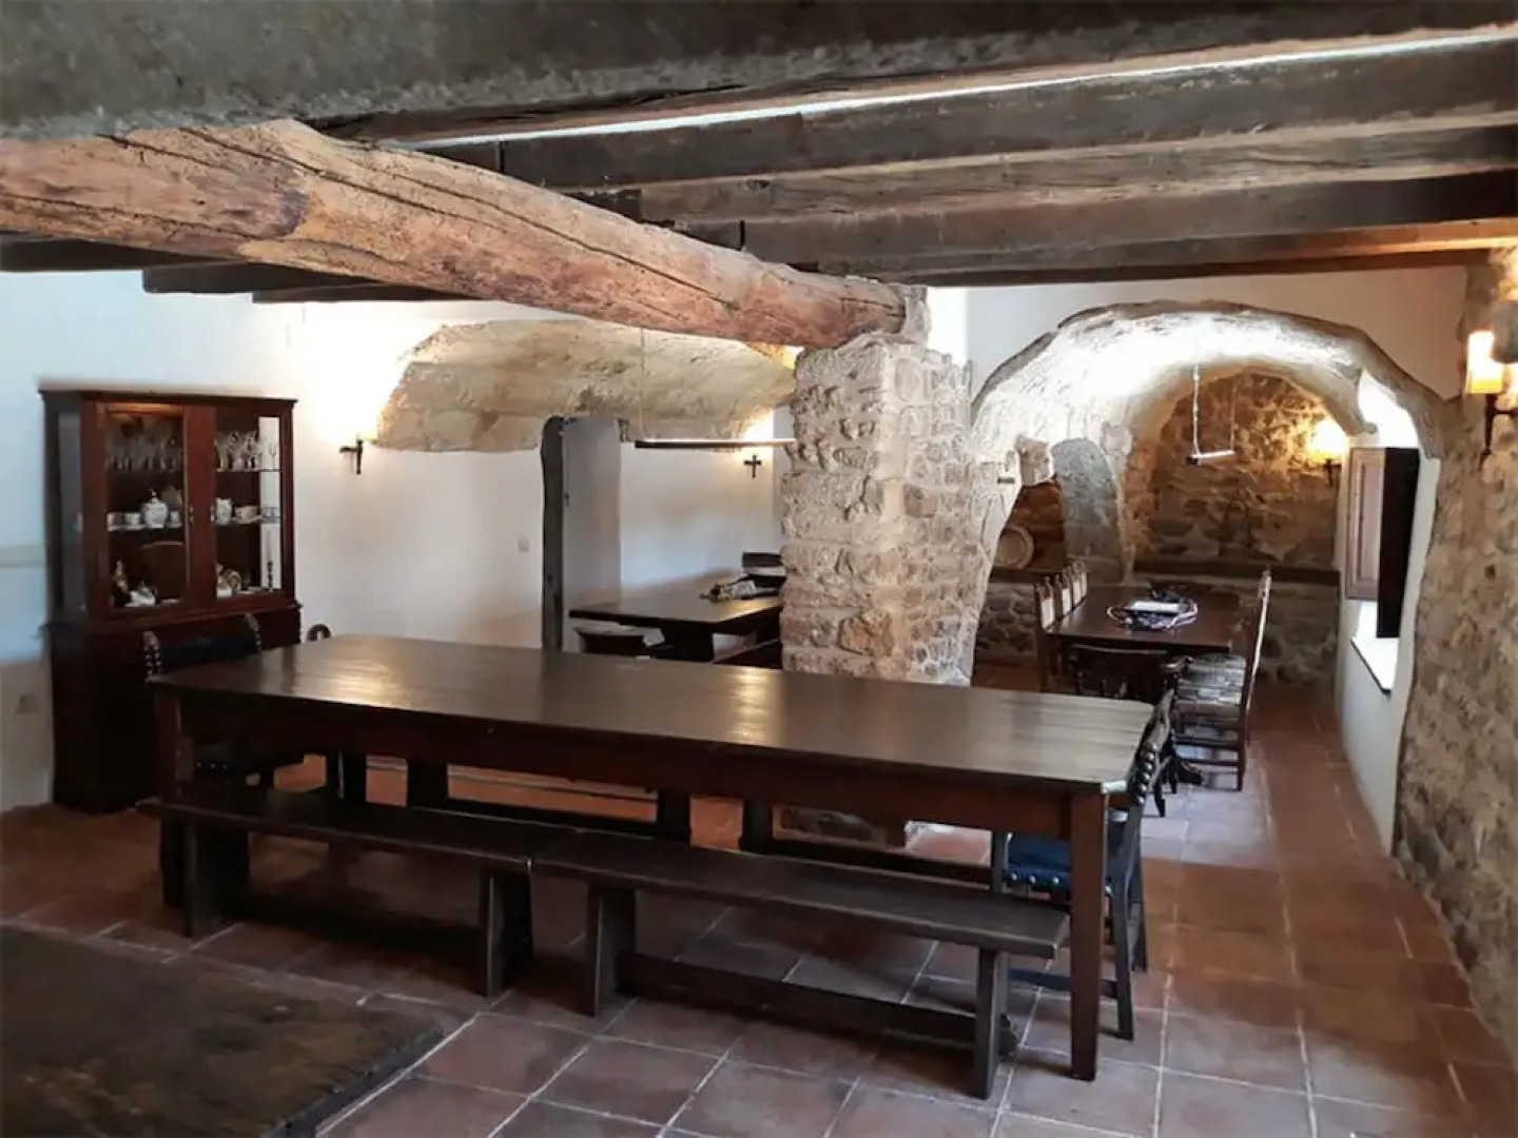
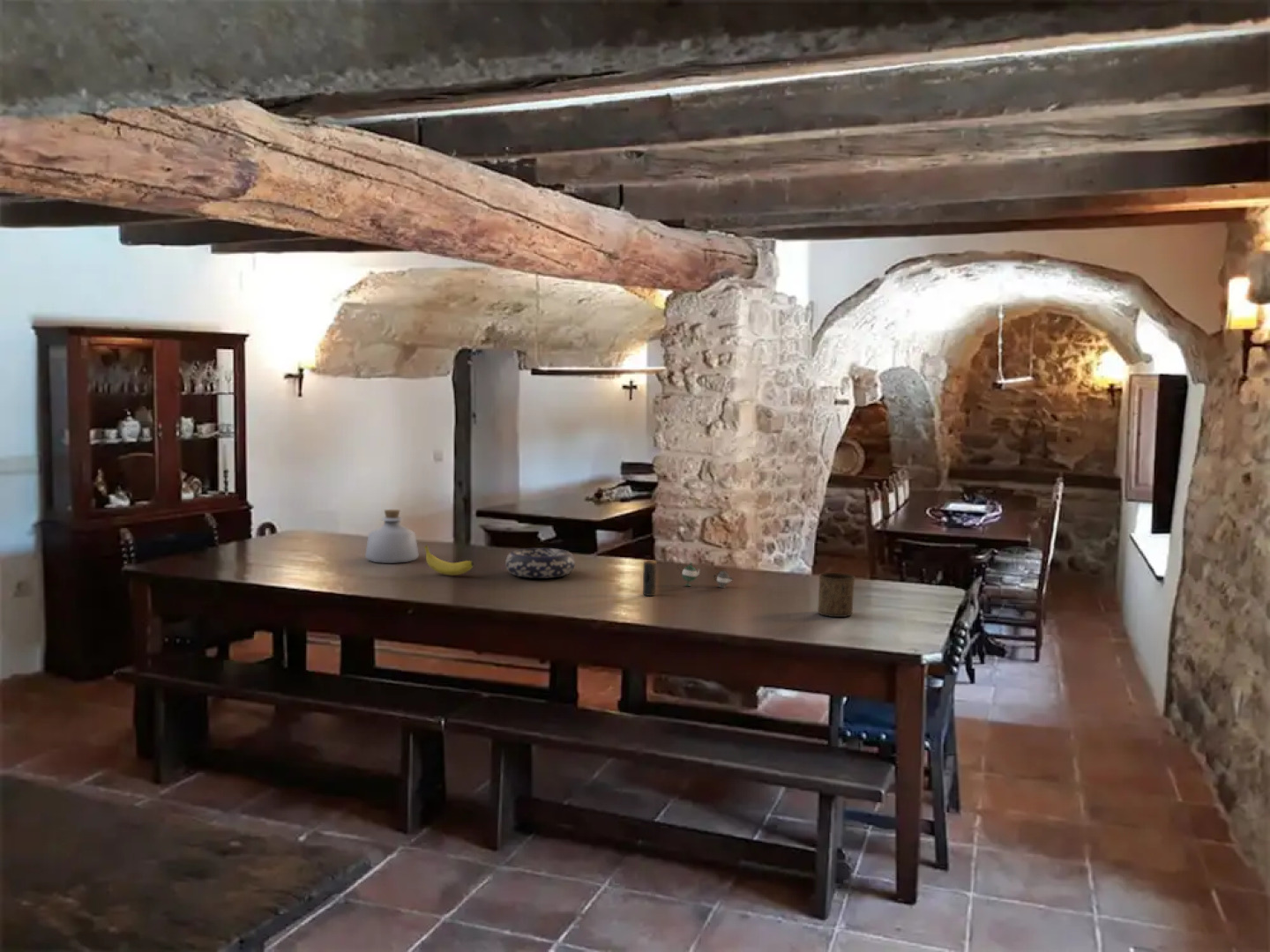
+ cup [817,572,855,618]
+ teapot [676,562,734,589]
+ fruit [423,545,474,576]
+ bottle [364,509,420,564]
+ decorative bowl [504,547,576,579]
+ candle [642,559,658,597]
